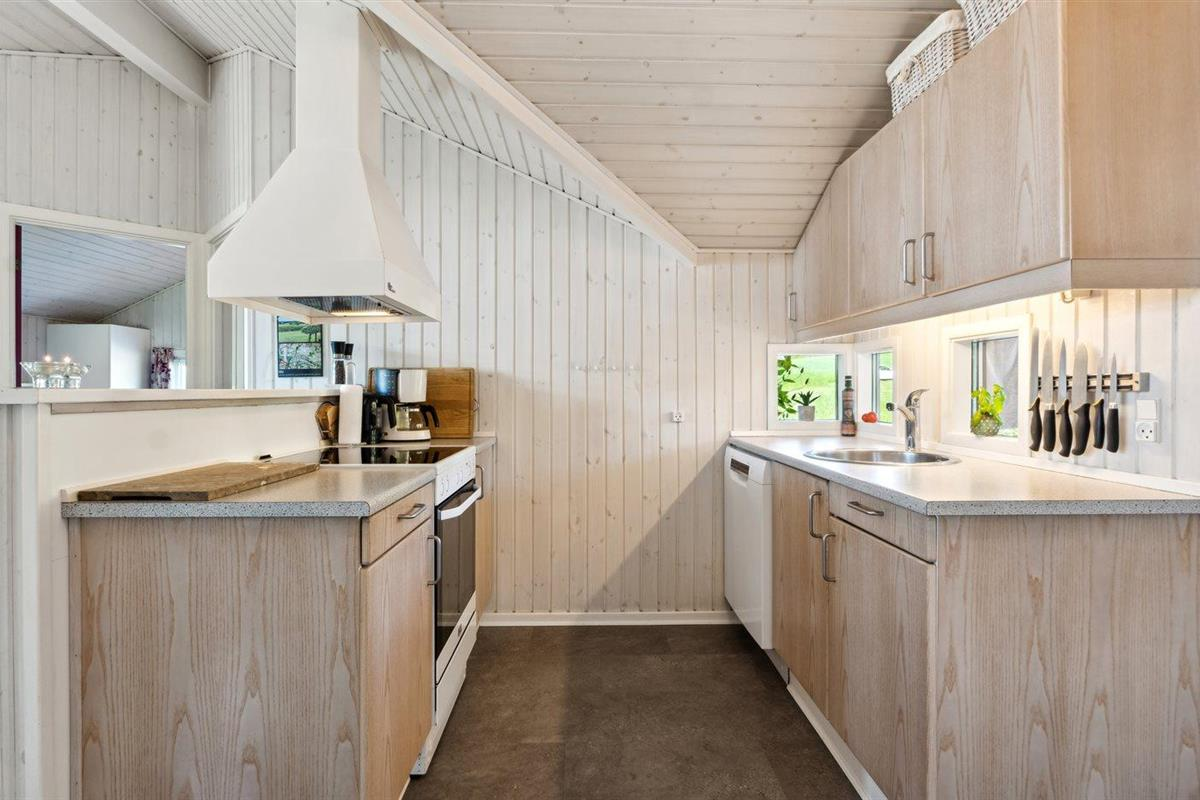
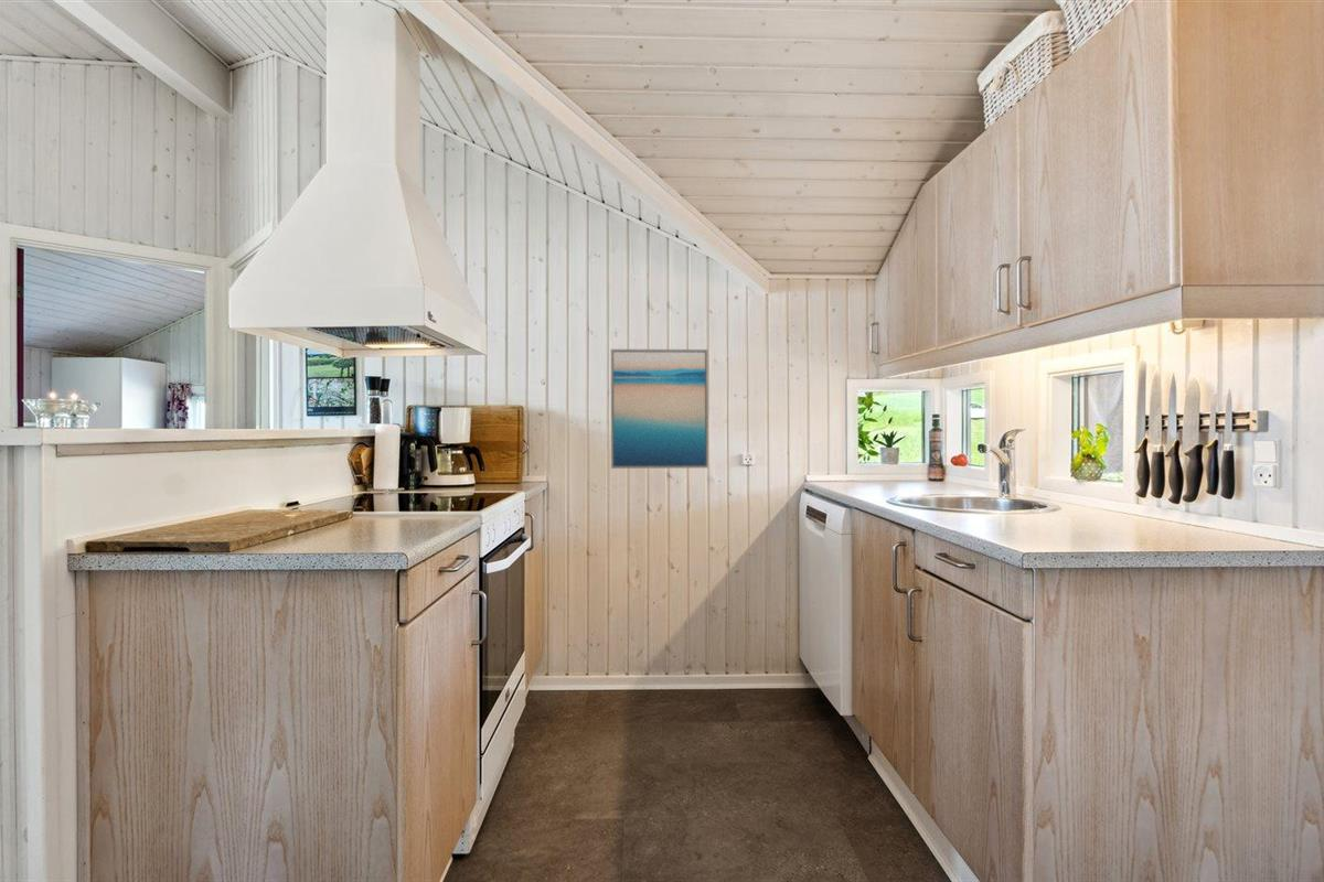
+ wall art [610,348,709,470]
